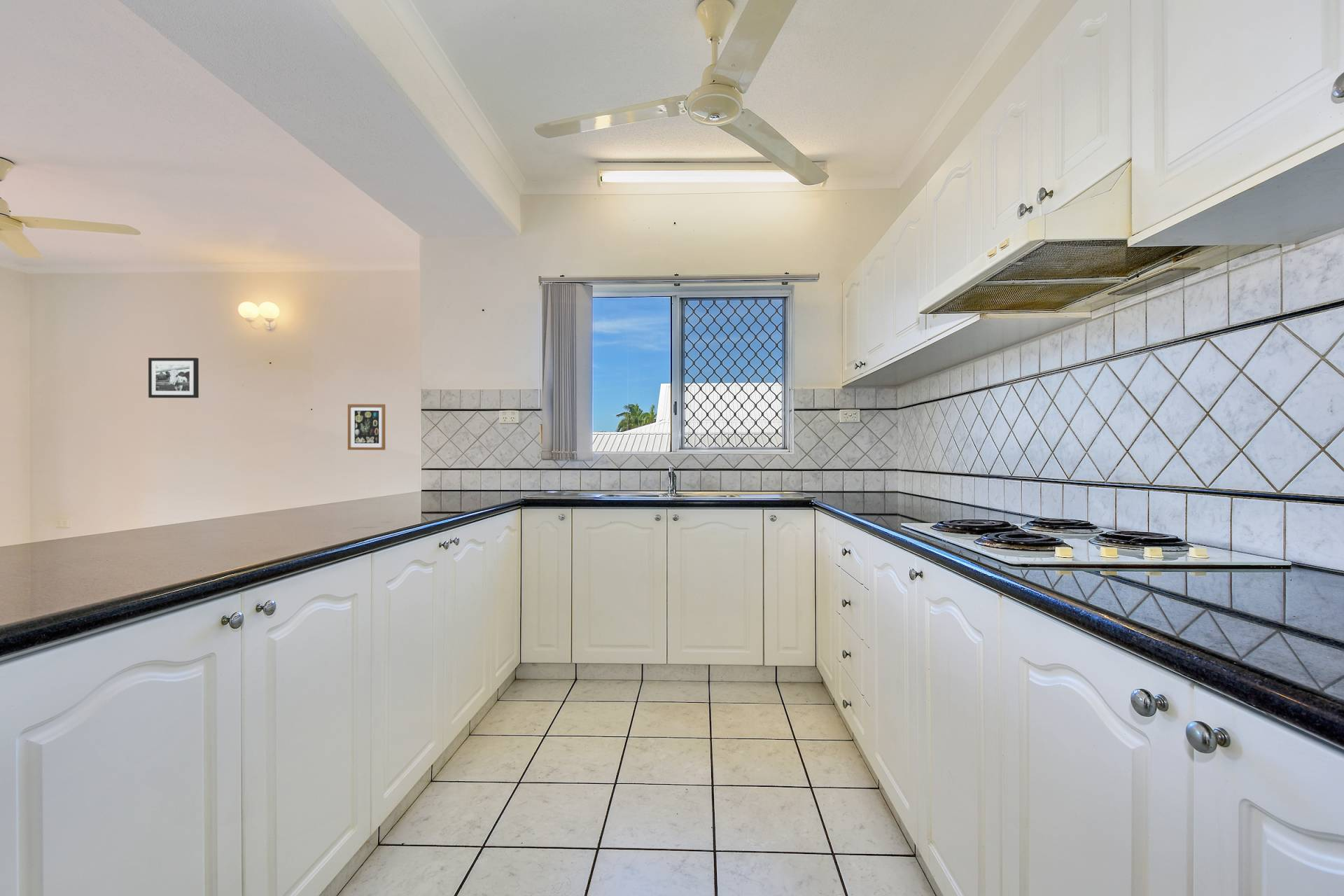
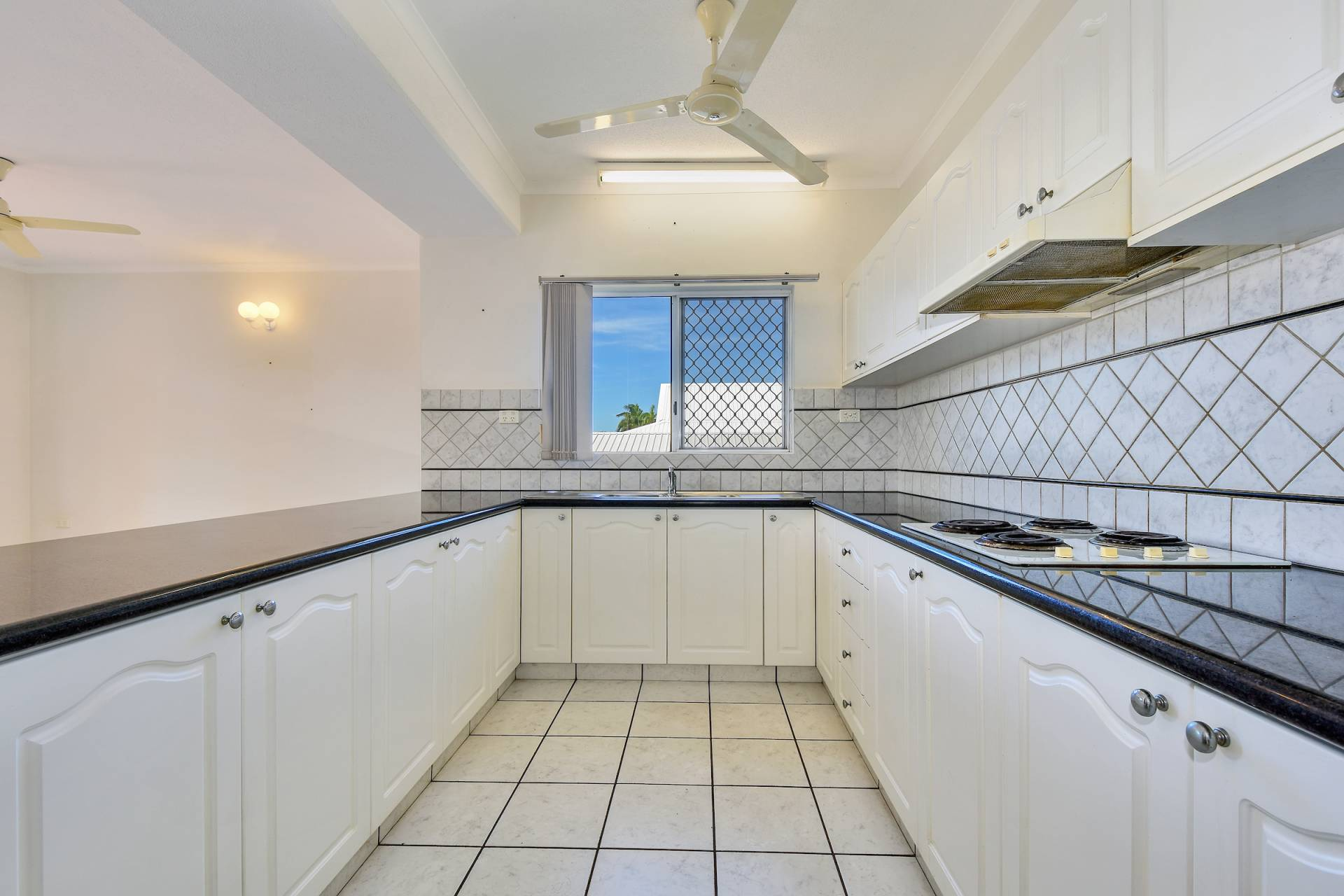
- picture frame [148,357,200,398]
- wall art [347,403,386,451]
